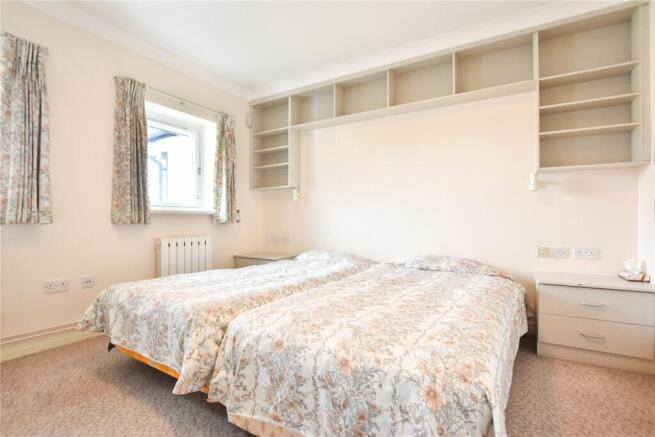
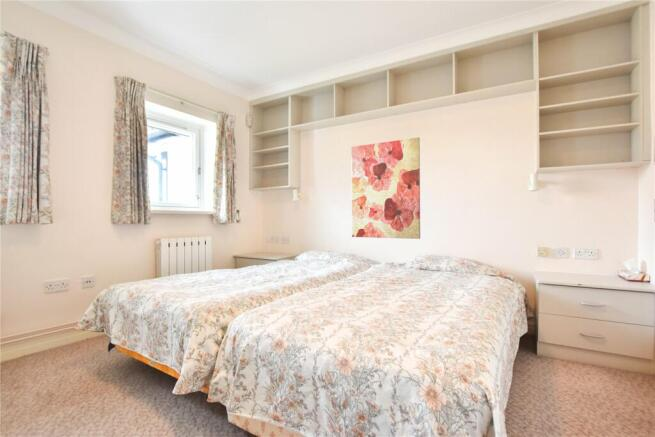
+ wall art [350,137,421,240]
